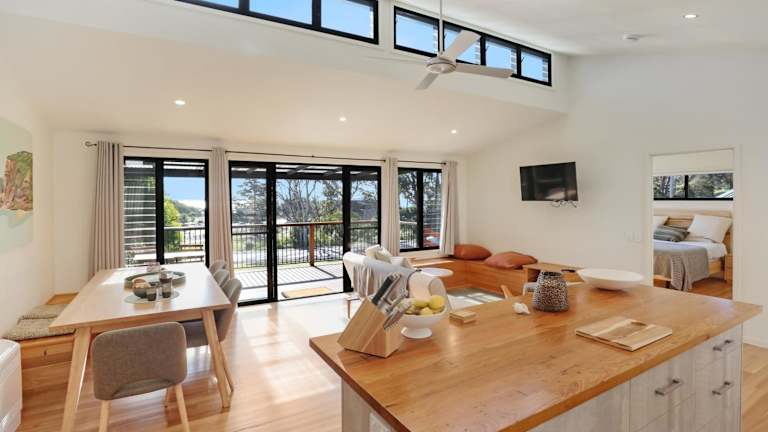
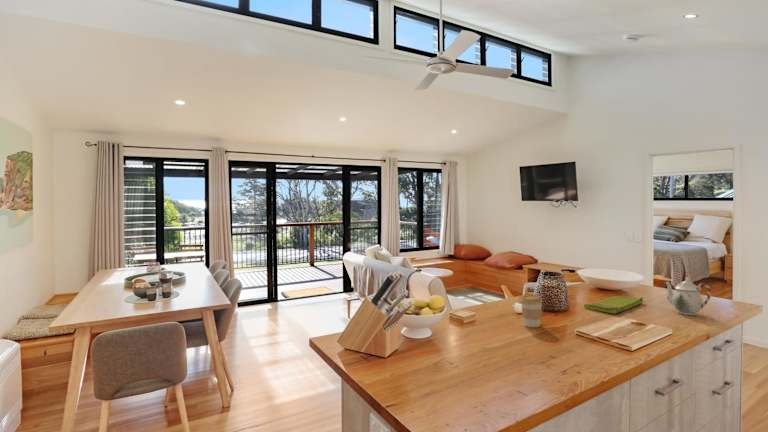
+ teapot [664,277,712,316]
+ coffee cup [519,294,544,328]
+ dish towel [583,295,644,315]
